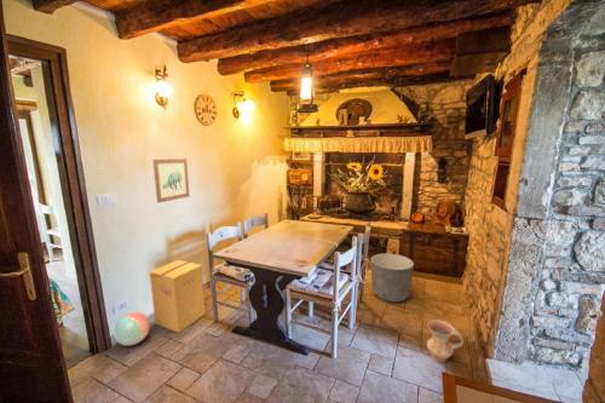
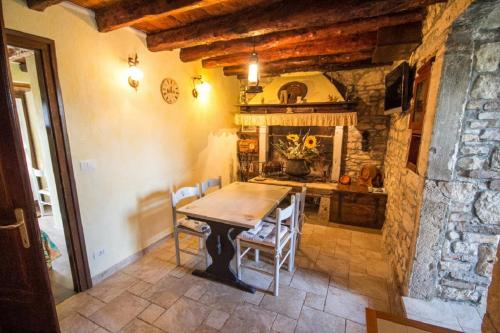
- wall art [151,157,191,205]
- cardboard box [149,259,207,334]
- ball [113,311,151,347]
- ceramic jug [426,318,465,363]
- planter [370,253,415,304]
